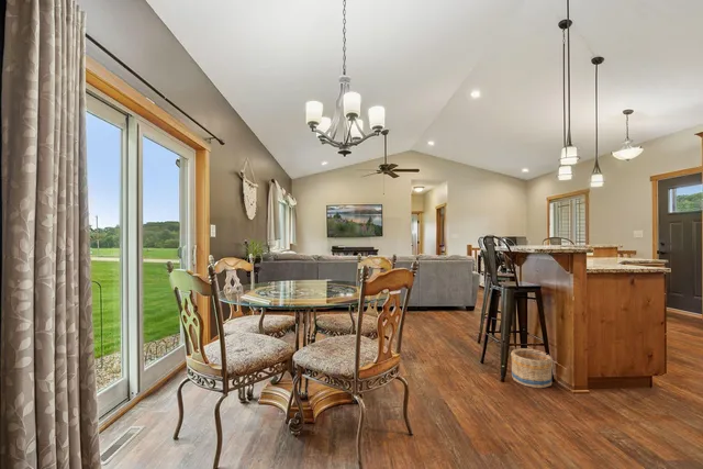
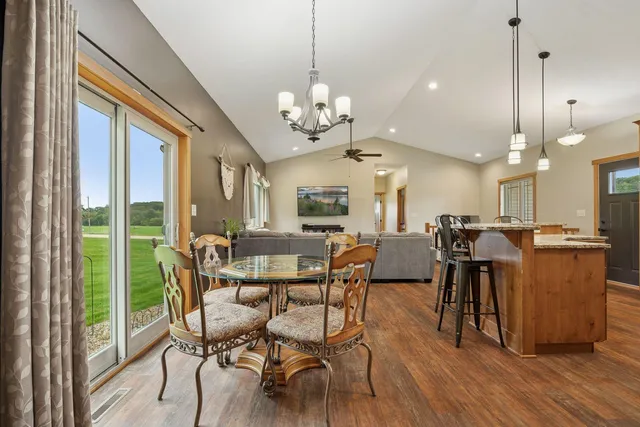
- basket [510,347,554,389]
